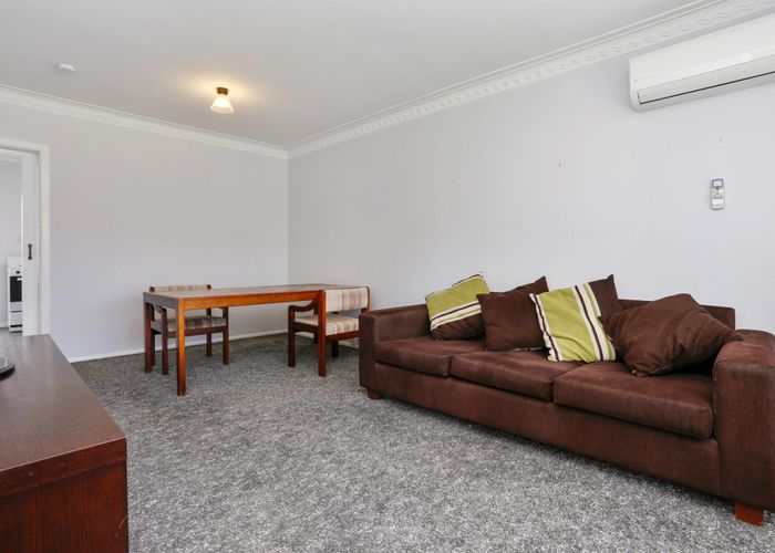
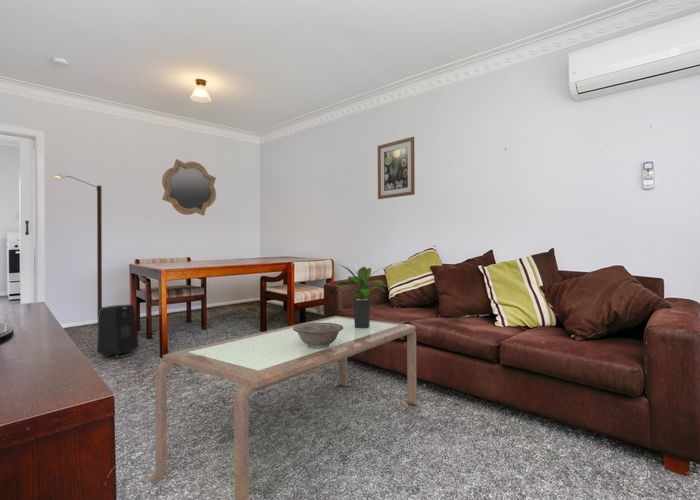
+ speaker [96,304,139,359]
+ potted plant [335,263,391,328]
+ wall art [377,136,416,200]
+ coffee table [147,315,419,500]
+ decorative bowl [293,322,343,349]
+ mirror [161,158,217,217]
+ street lamp [53,173,103,316]
